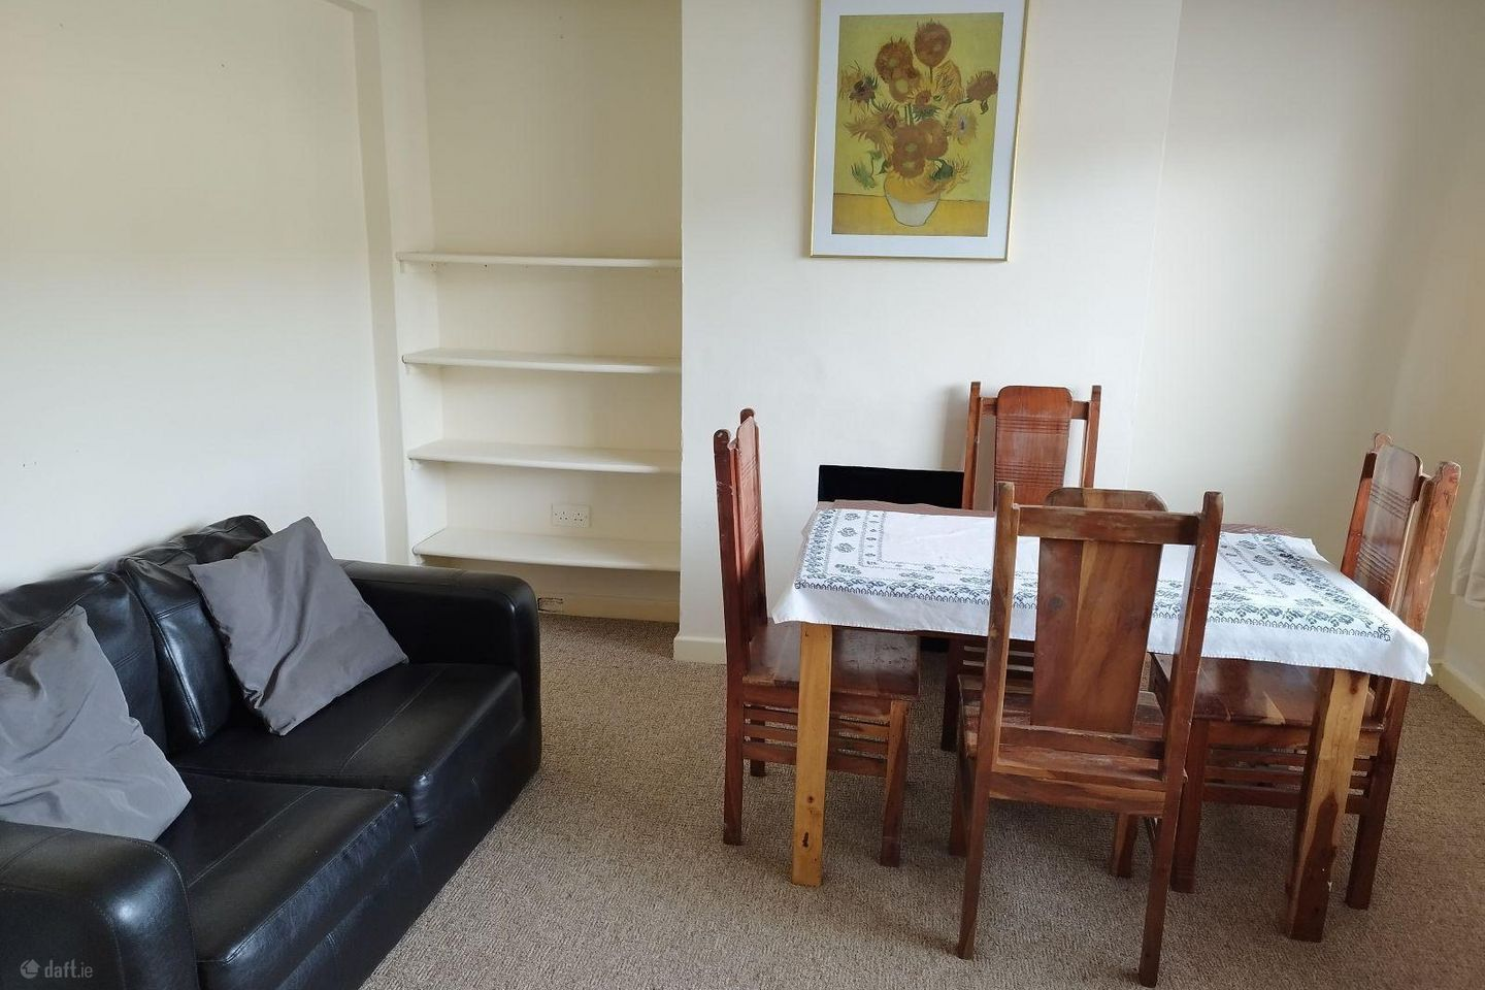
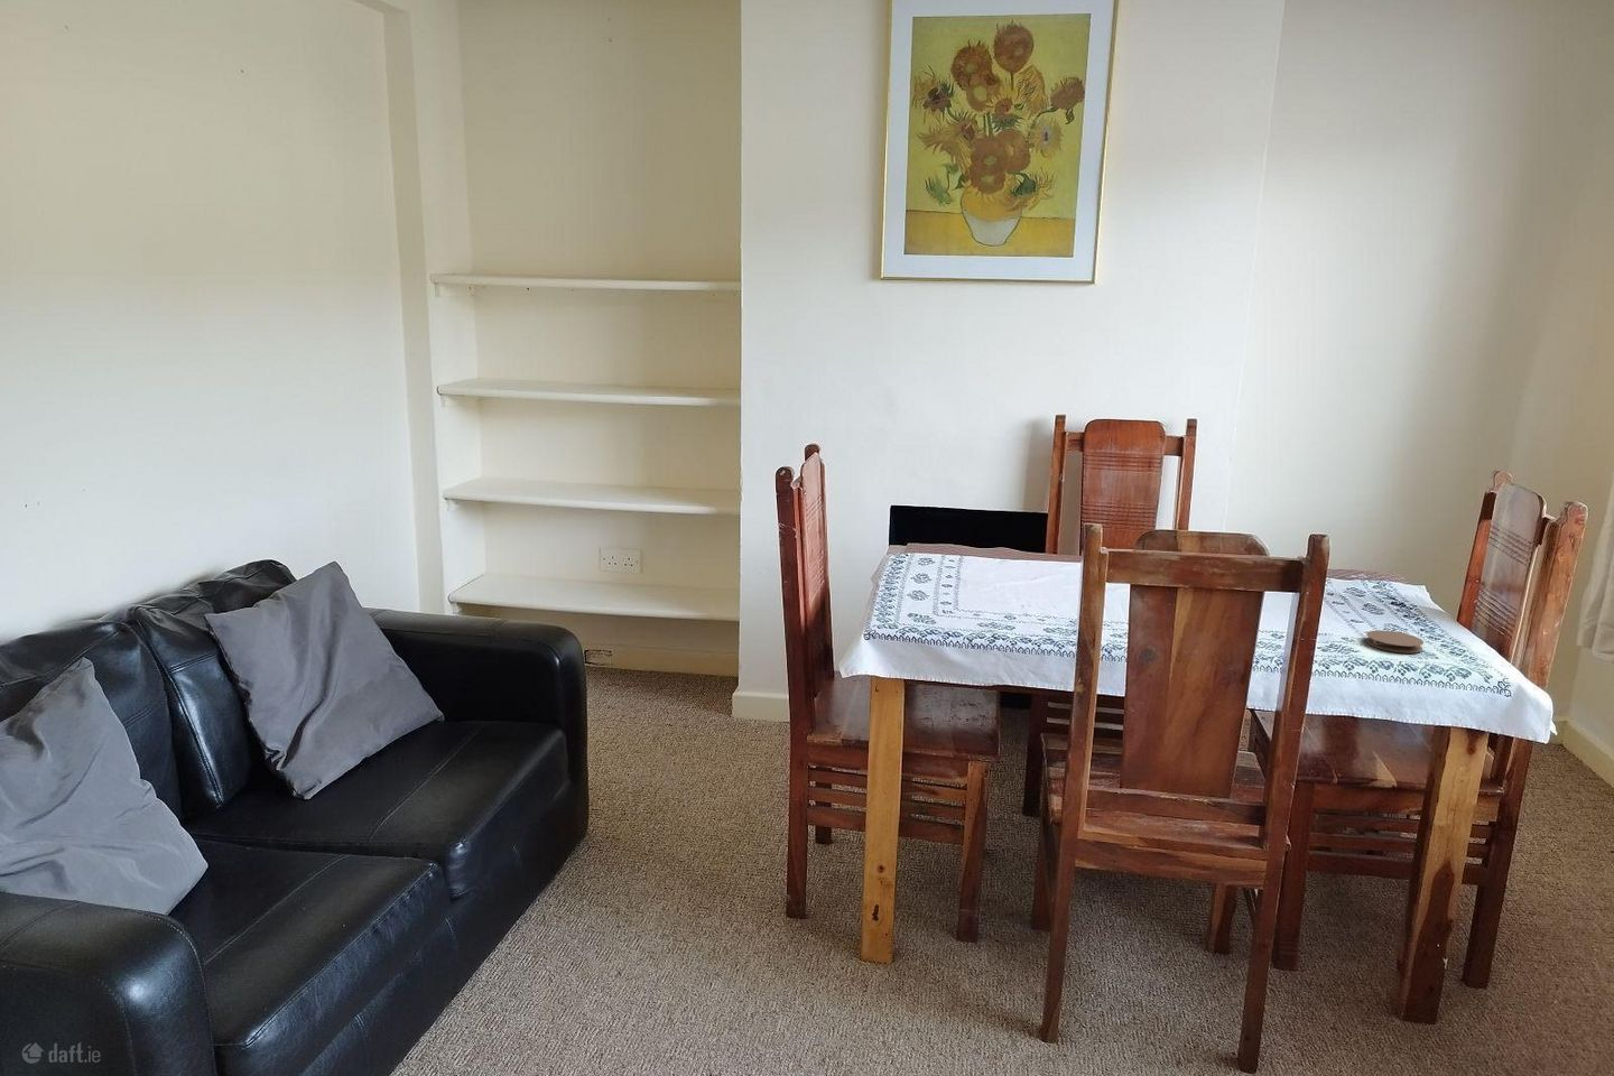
+ coaster [1365,629,1424,653]
